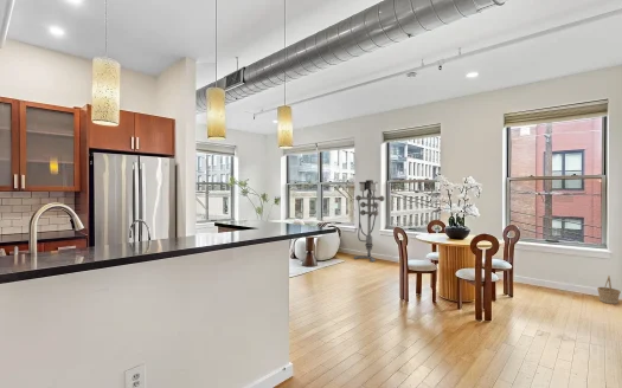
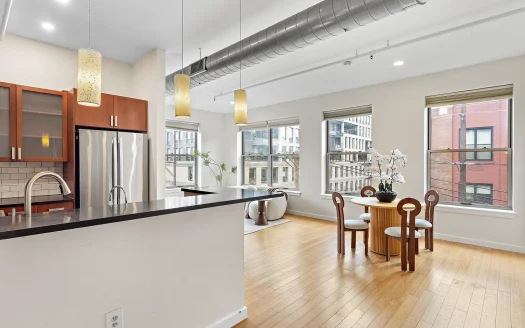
- basket [596,274,622,305]
- floor lamp [353,179,386,263]
